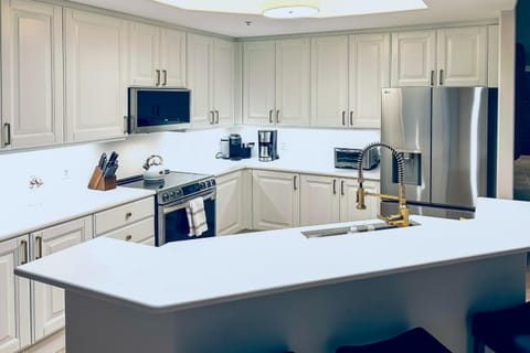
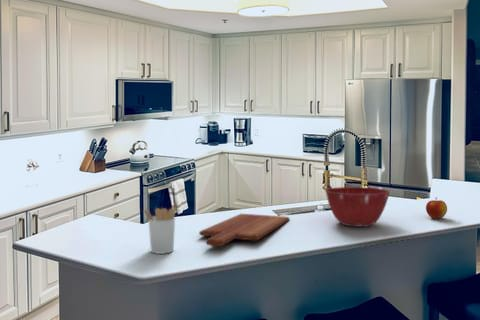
+ mixing bowl [324,186,391,228]
+ utensil holder [142,201,178,255]
+ cutting board [198,213,290,247]
+ apple [425,197,448,220]
